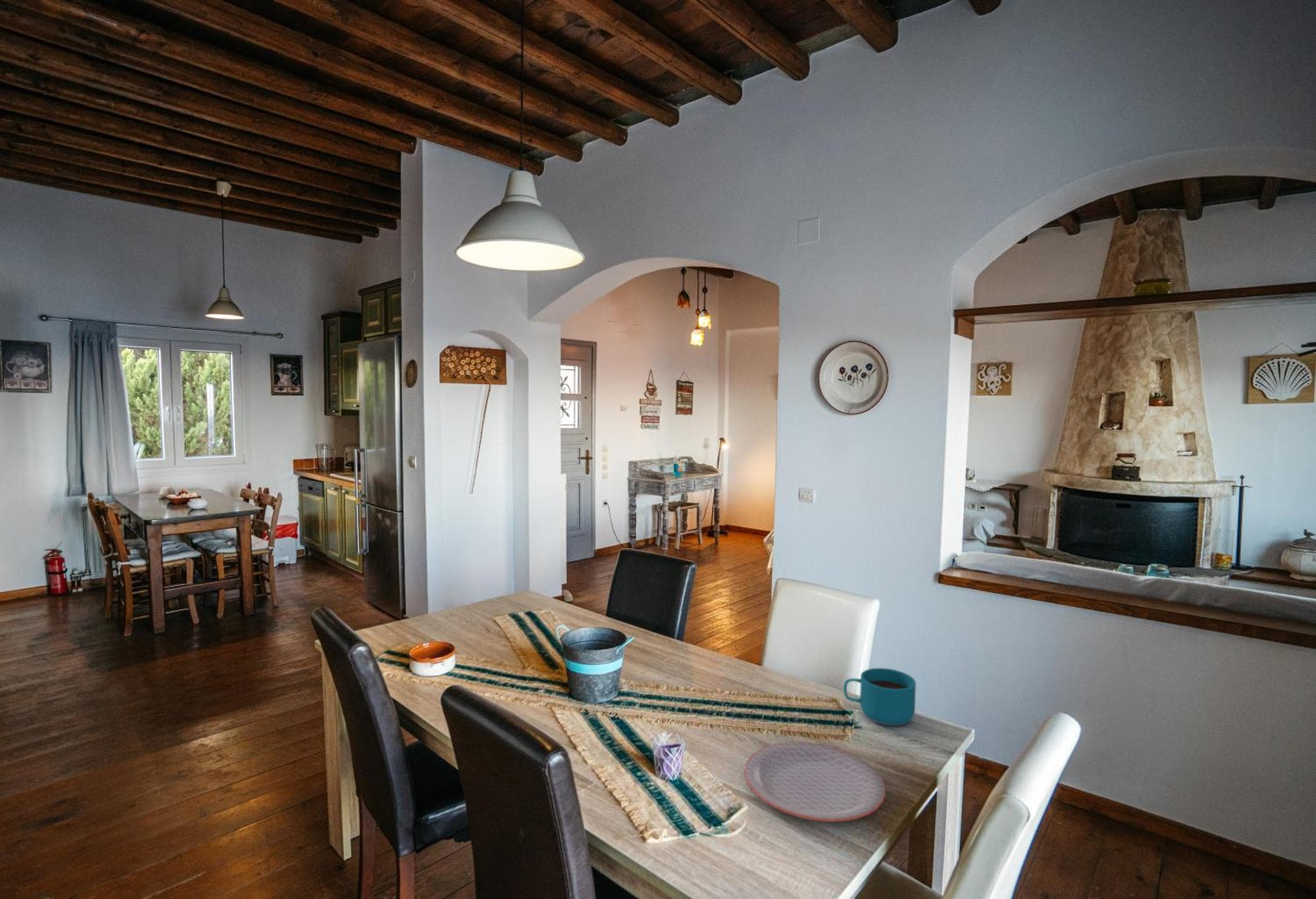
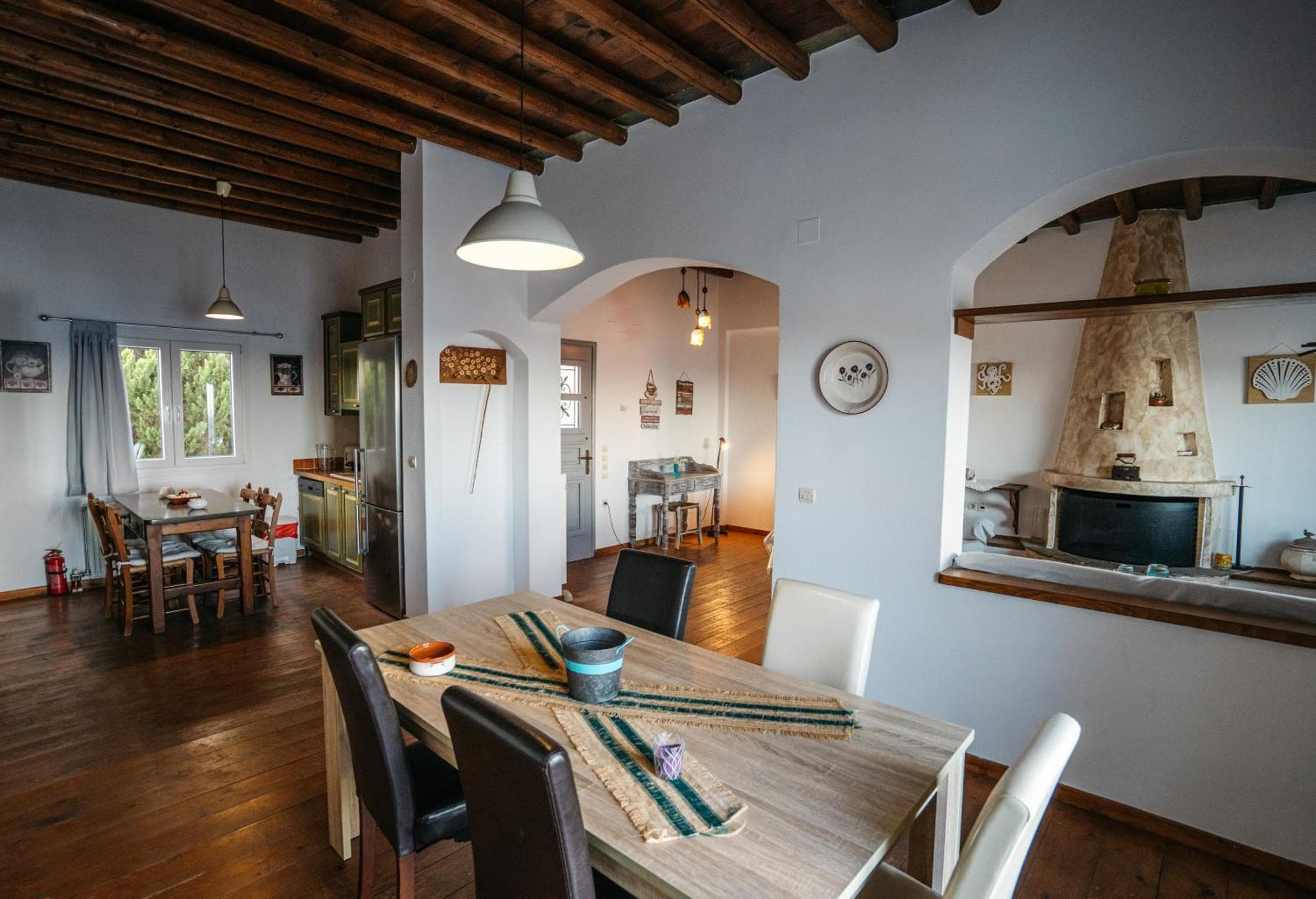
- plate [744,741,886,823]
- cup [843,668,917,726]
